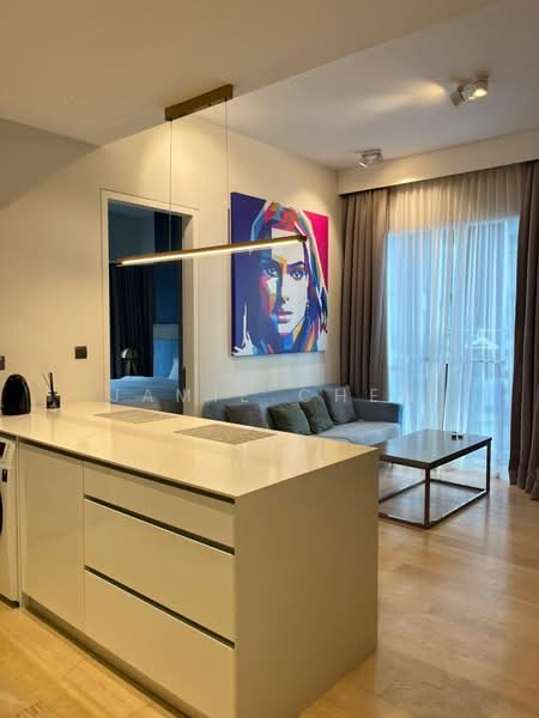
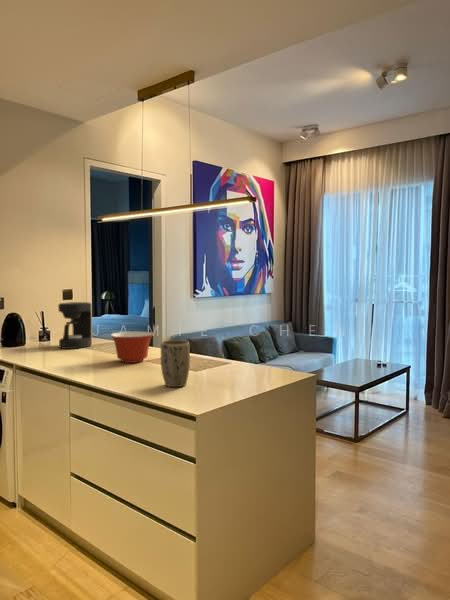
+ mixing bowl [109,331,155,364]
+ plant pot [160,339,191,388]
+ coffee maker [57,301,93,350]
